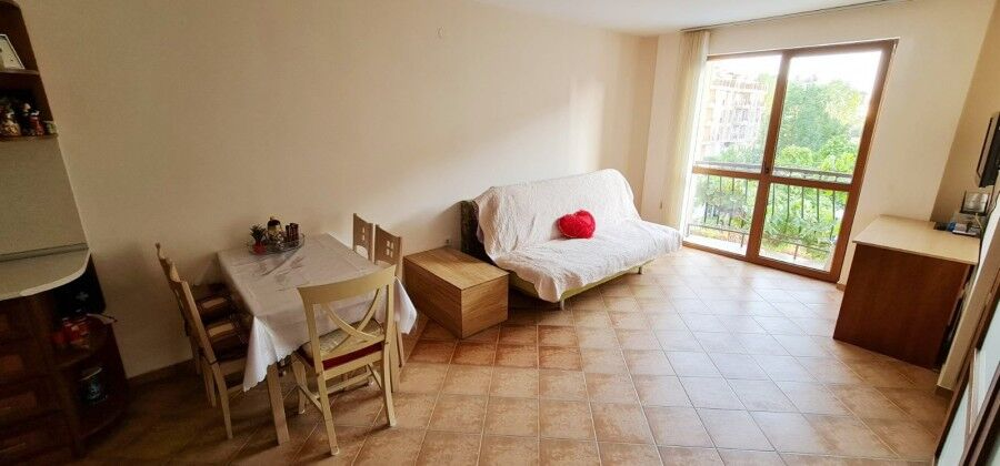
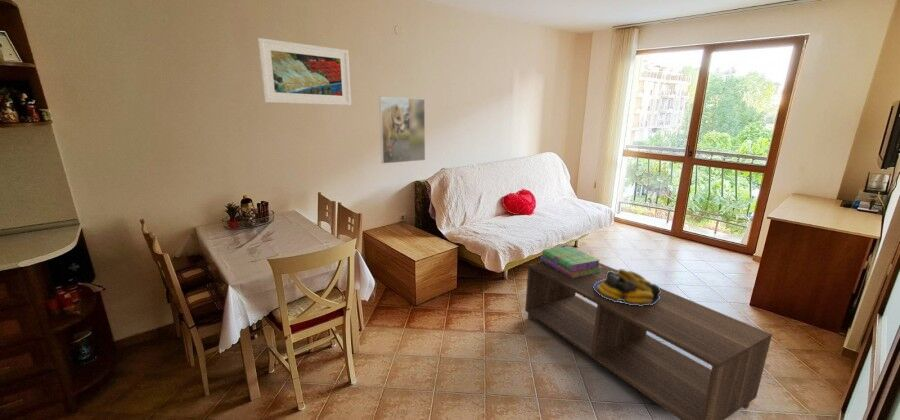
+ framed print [257,37,352,106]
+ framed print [378,96,426,165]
+ coffee table [524,261,773,420]
+ fruit bowl [593,268,661,306]
+ stack of books [539,245,602,278]
